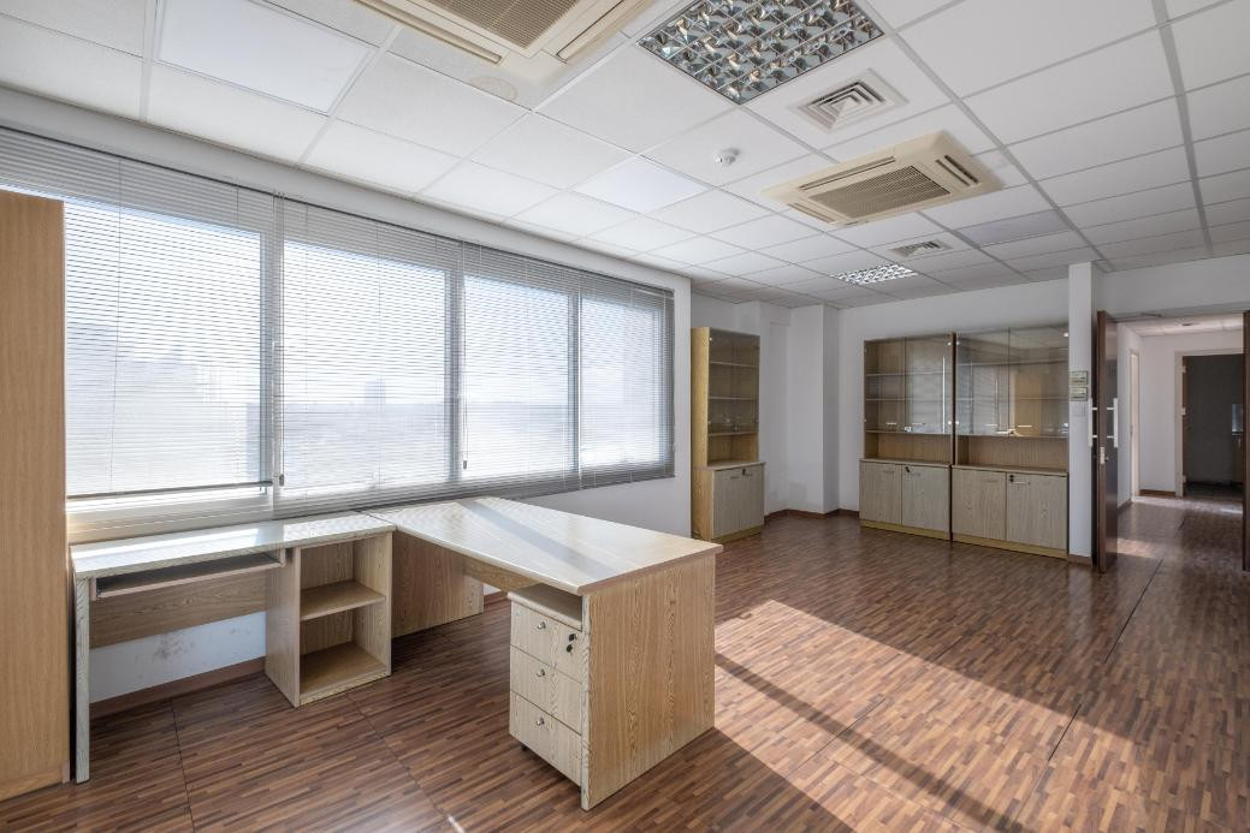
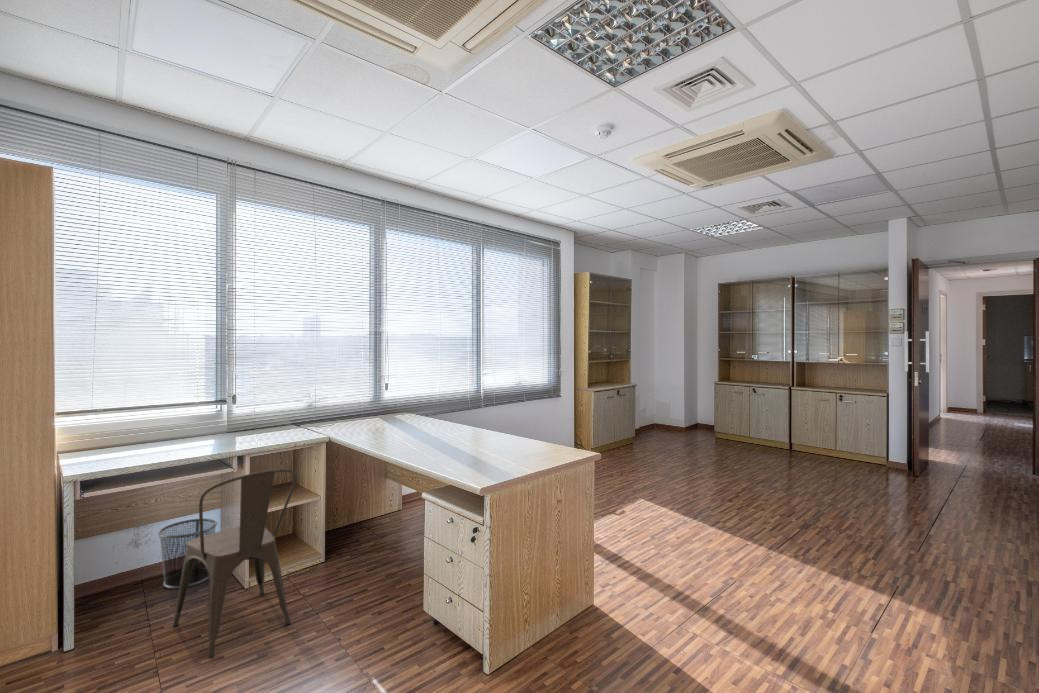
+ waste bin [157,518,218,590]
+ chair [172,468,299,659]
